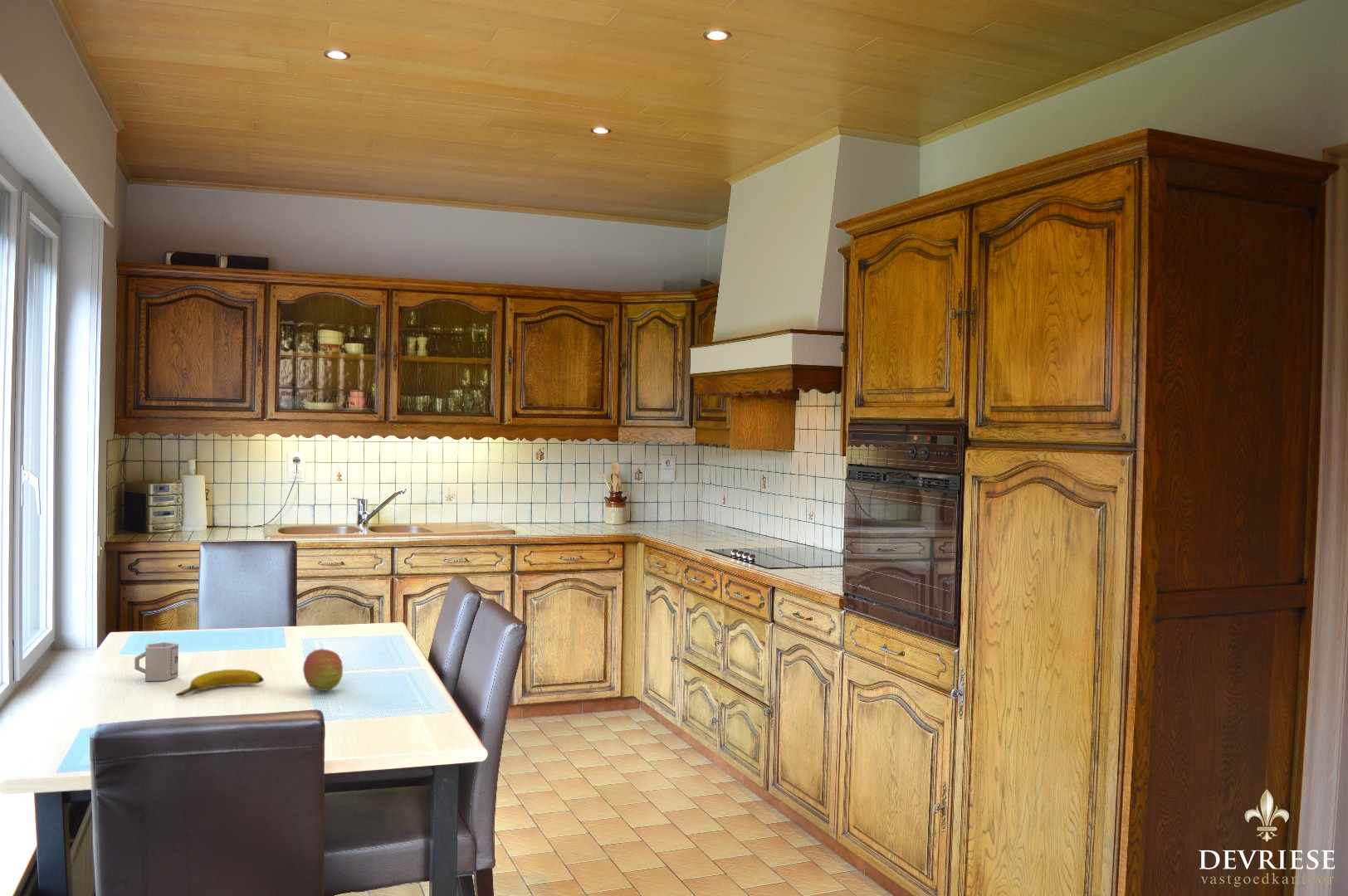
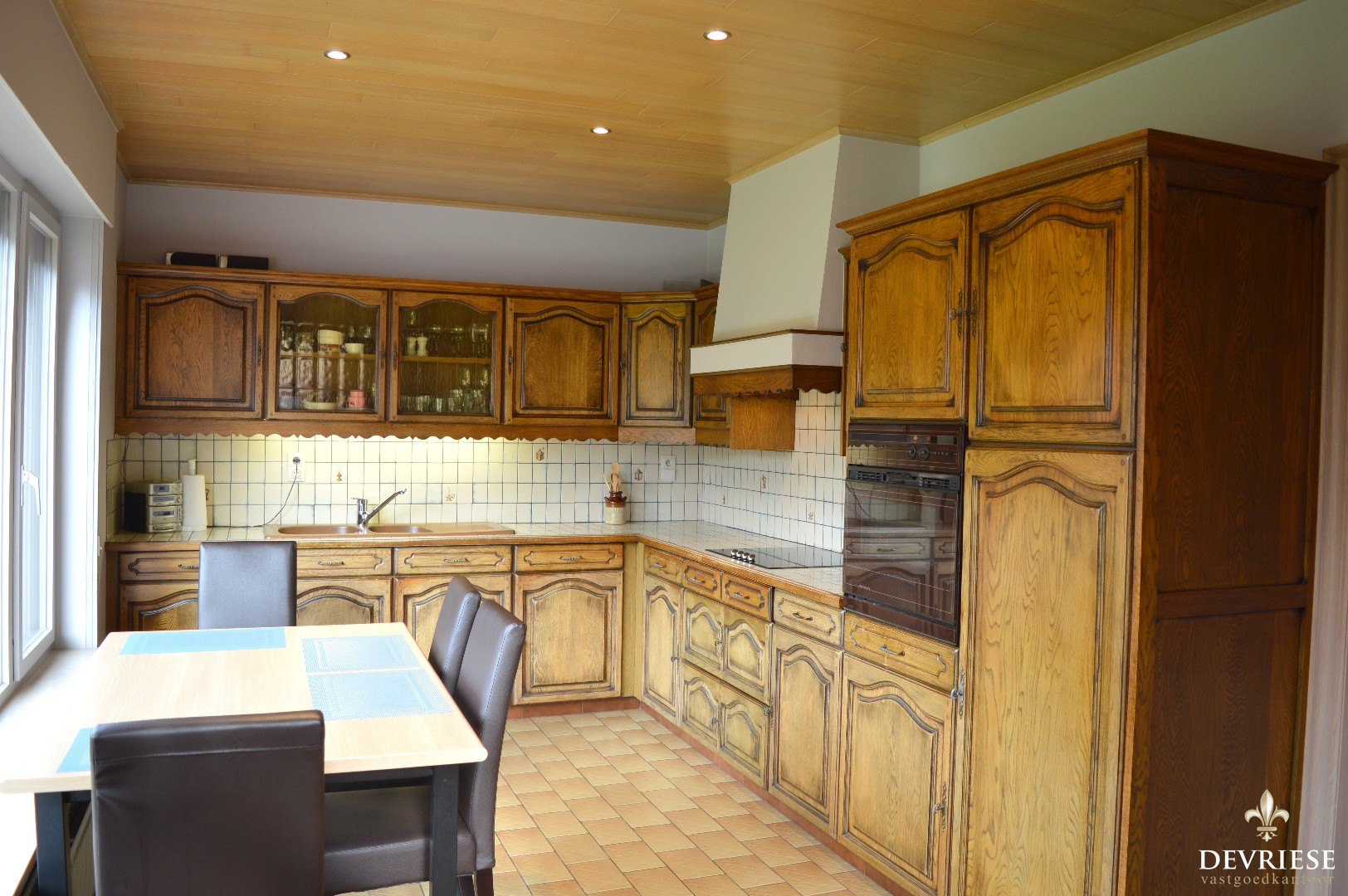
- cup [134,641,179,682]
- banana [175,669,265,697]
- fruit [302,648,344,692]
